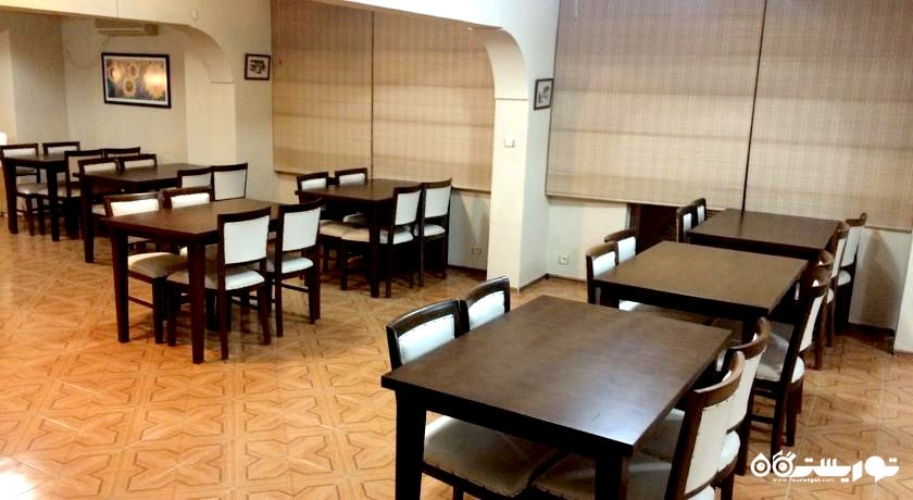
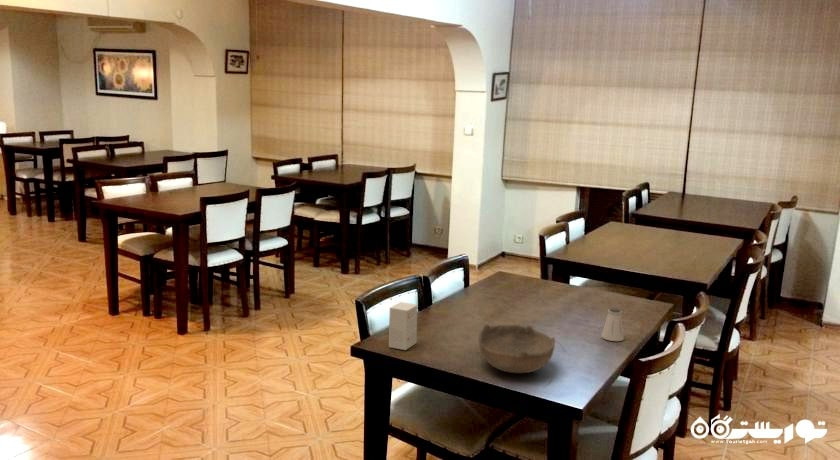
+ bowl [477,324,556,374]
+ small box [388,301,419,351]
+ saltshaker [601,307,625,342]
